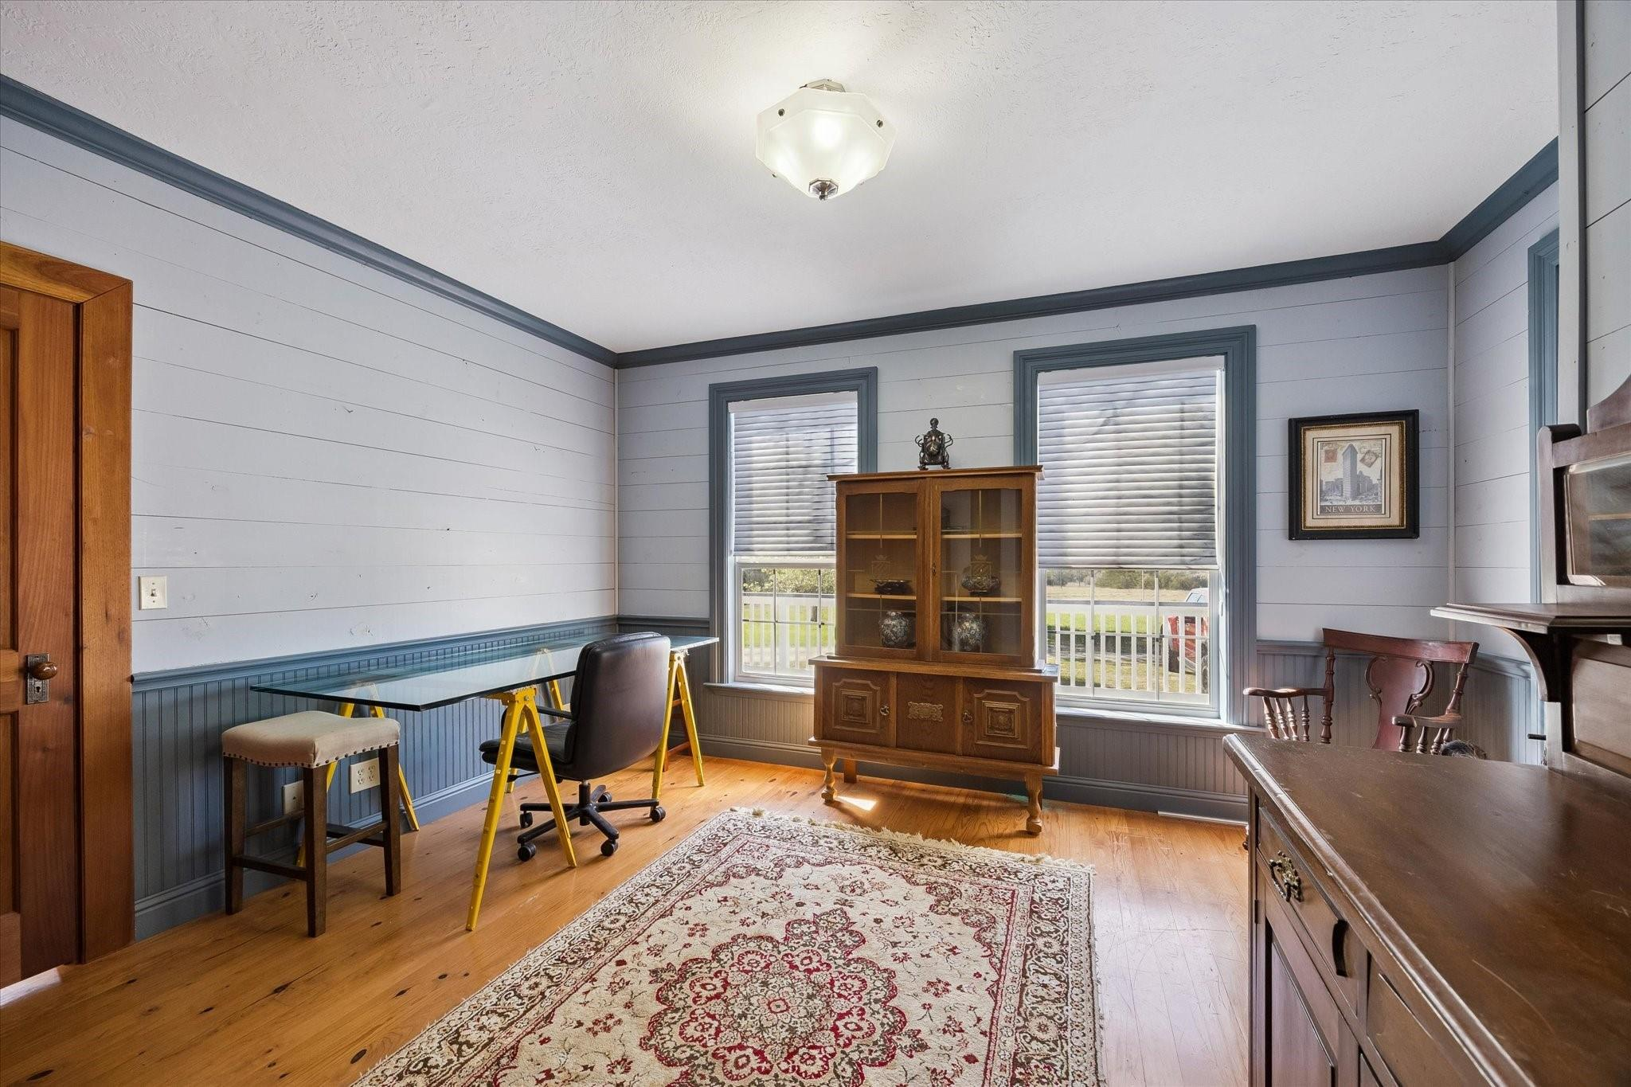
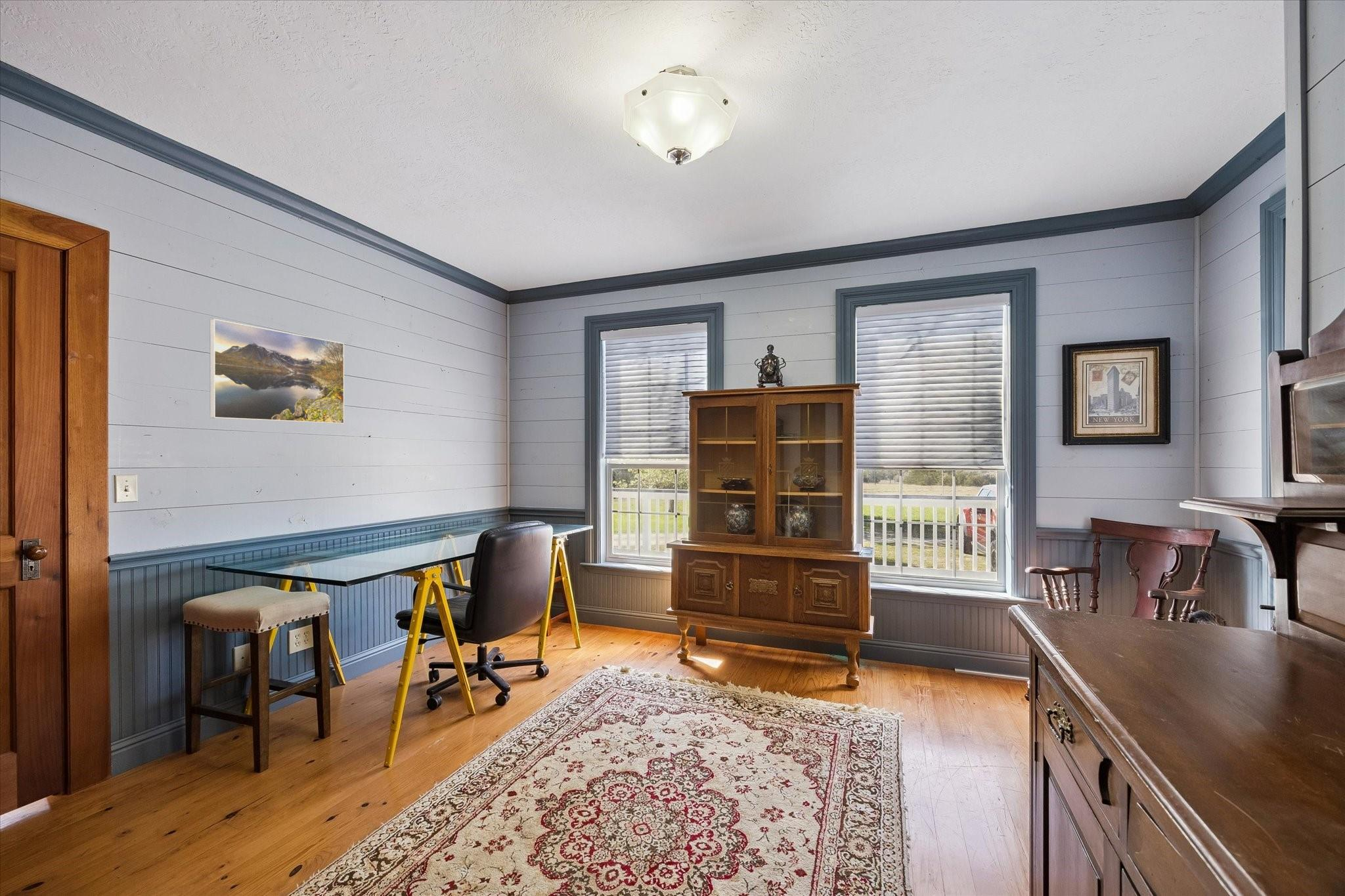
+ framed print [209,318,345,424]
